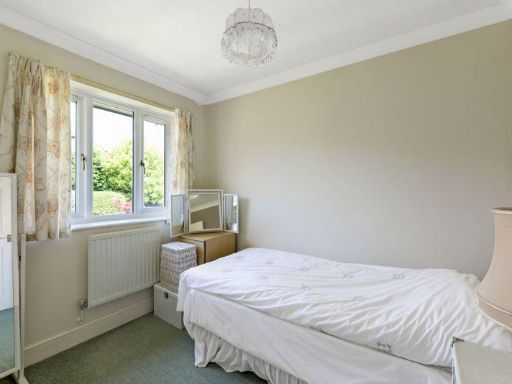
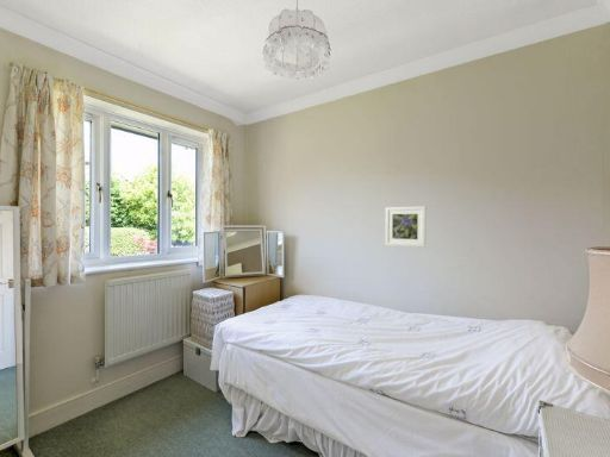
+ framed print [384,205,427,248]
